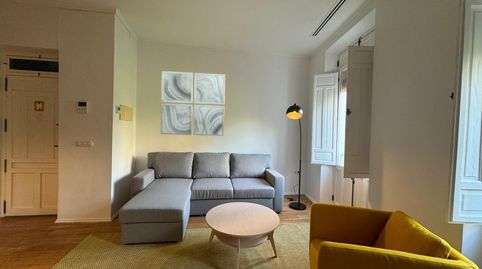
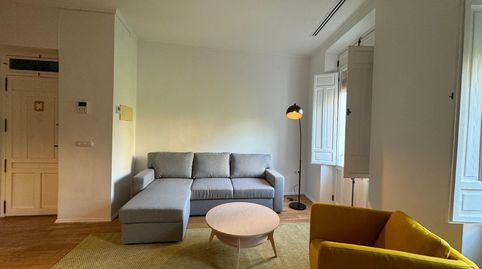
- wall art [160,70,226,137]
